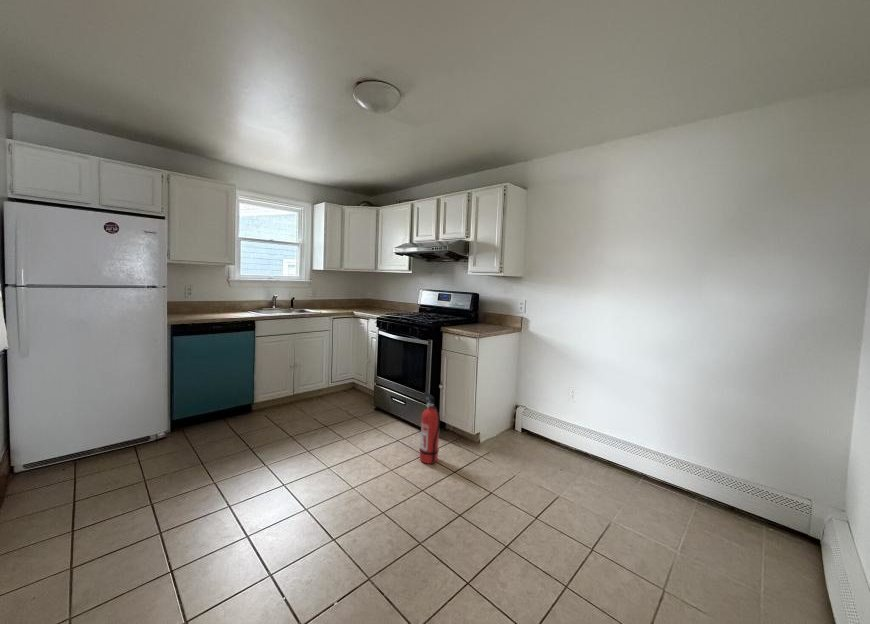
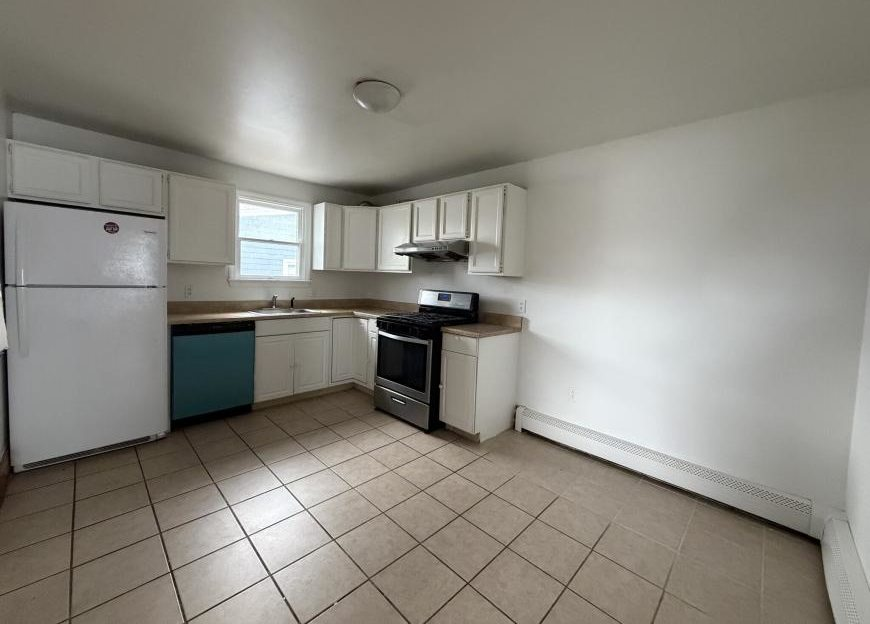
- fire extinguisher [419,391,441,465]
